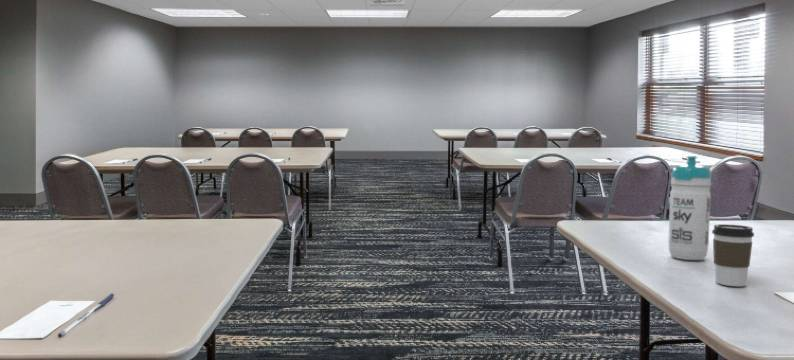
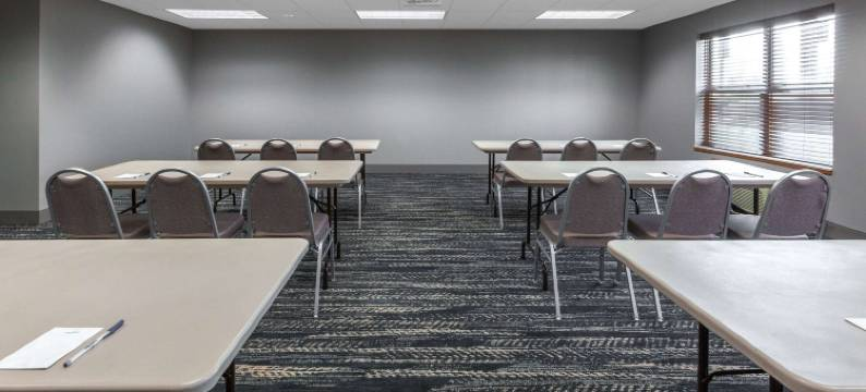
- water bottle [667,155,713,261]
- coffee cup [711,223,755,287]
